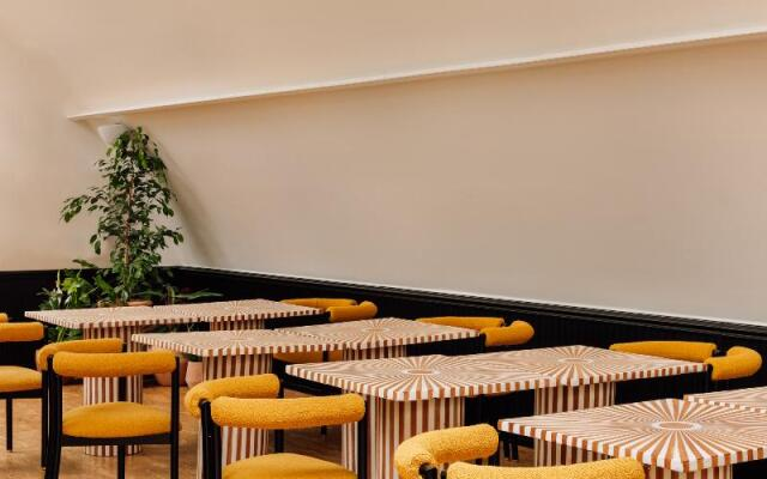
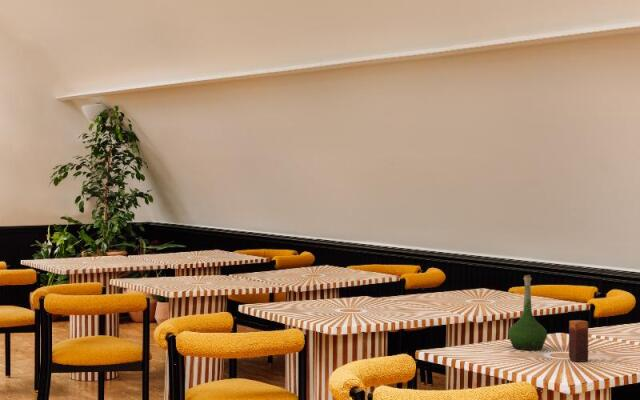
+ vase [507,274,548,351]
+ candle [568,319,589,363]
